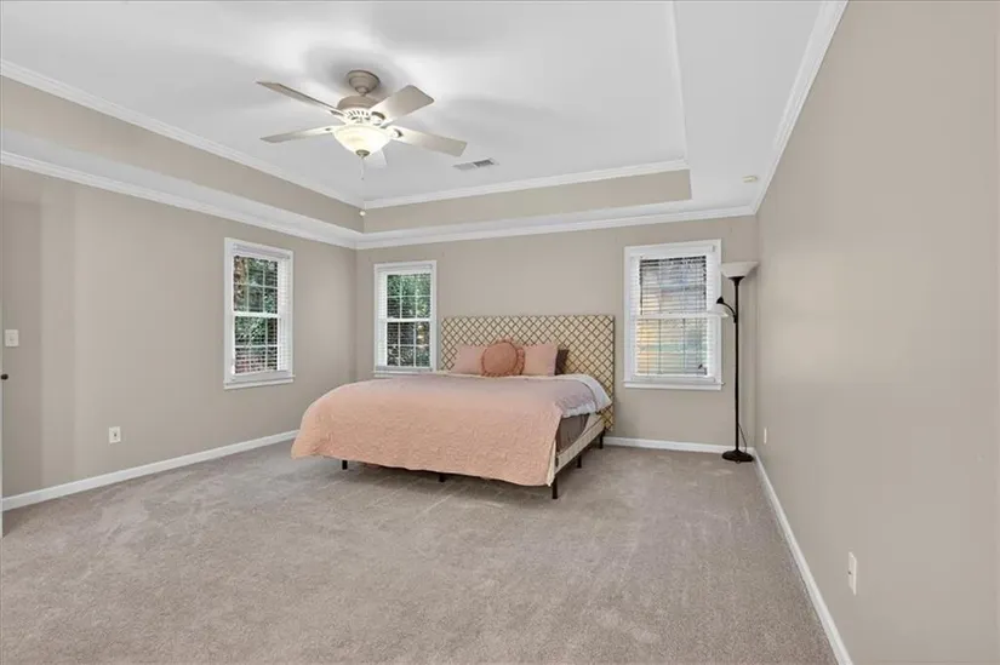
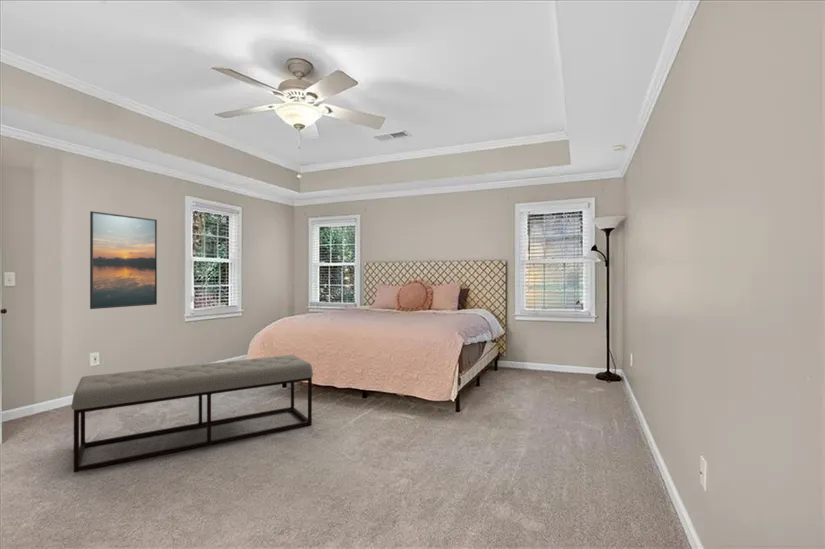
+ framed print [89,210,158,310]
+ bench [70,354,314,474]
